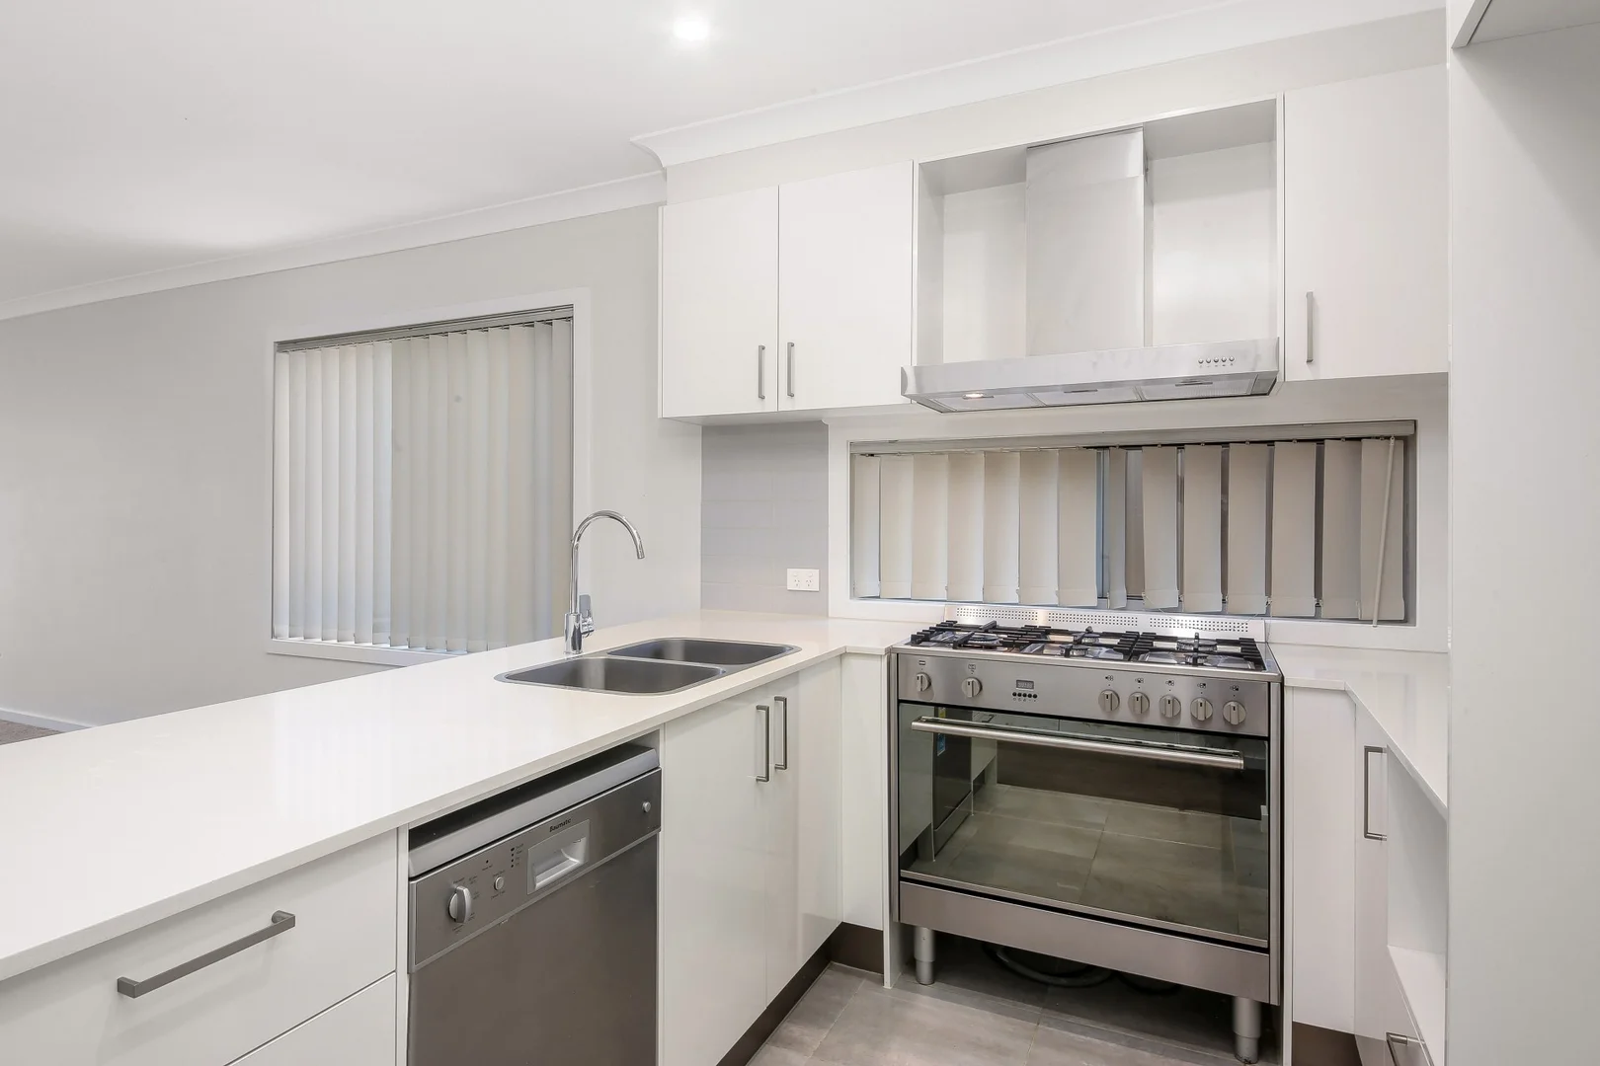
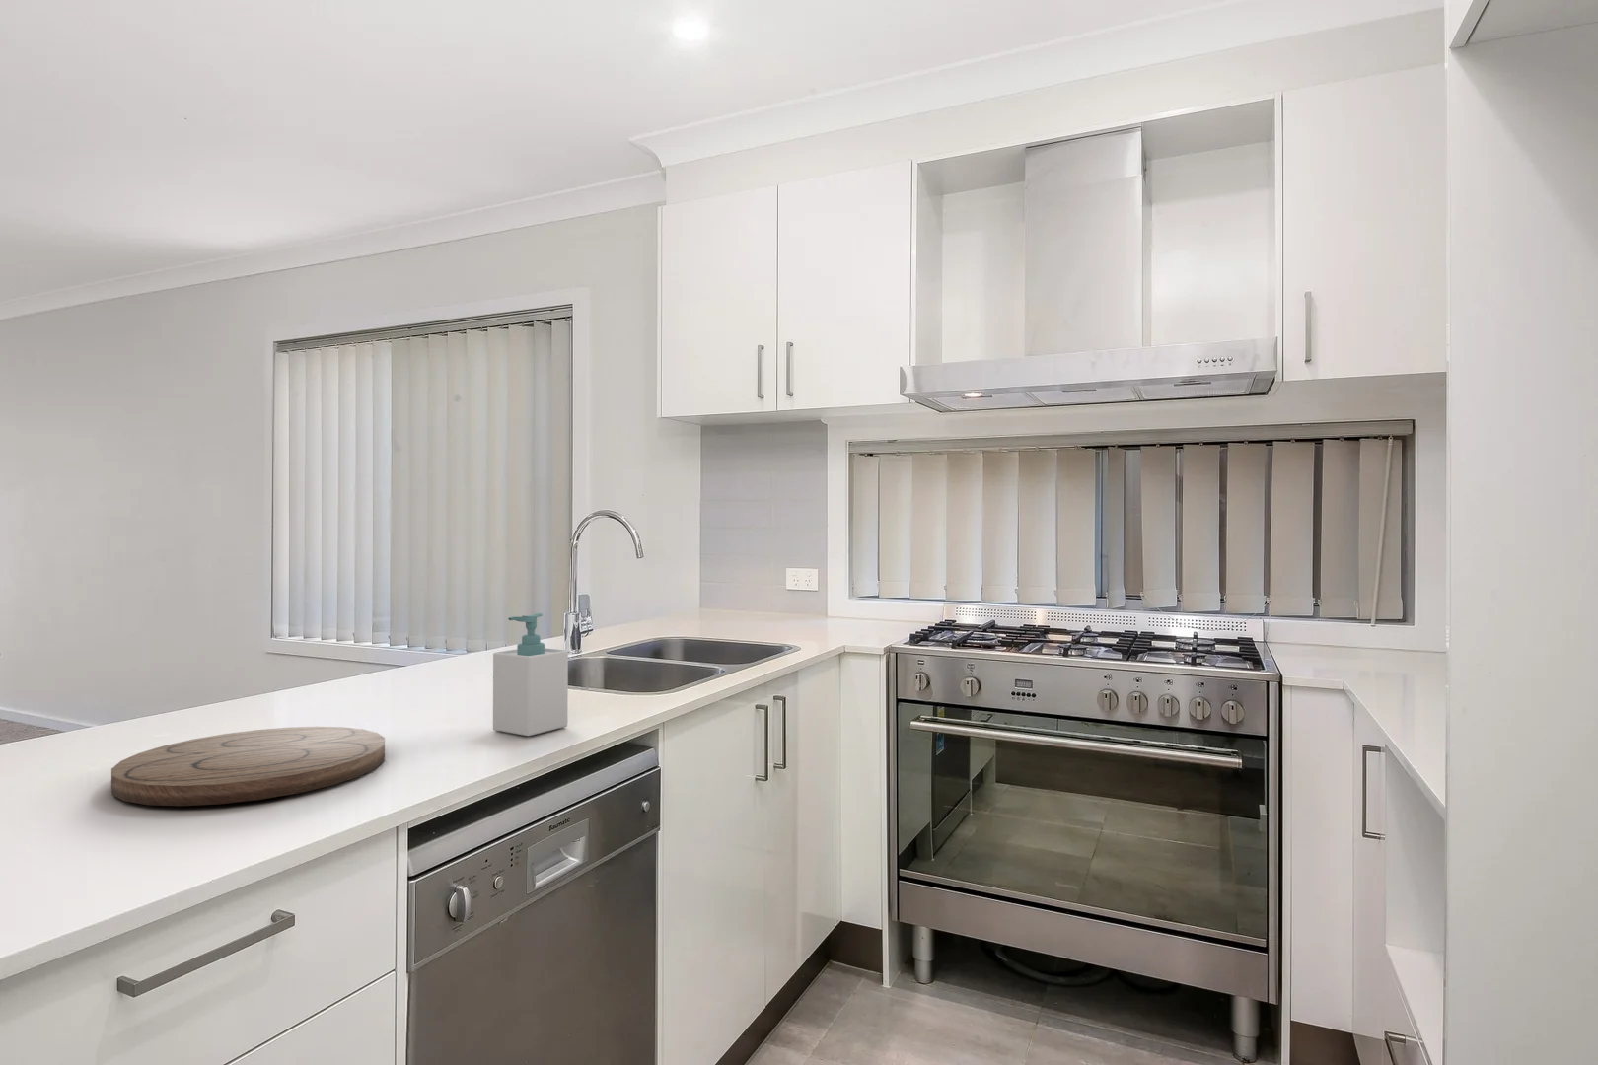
+ cutting board [111,726,385,807]
+ soap bottle [492,612,570,737]
